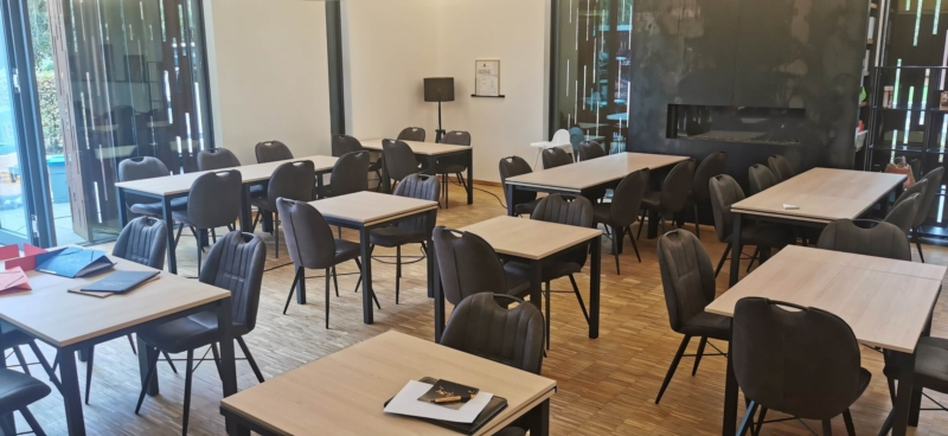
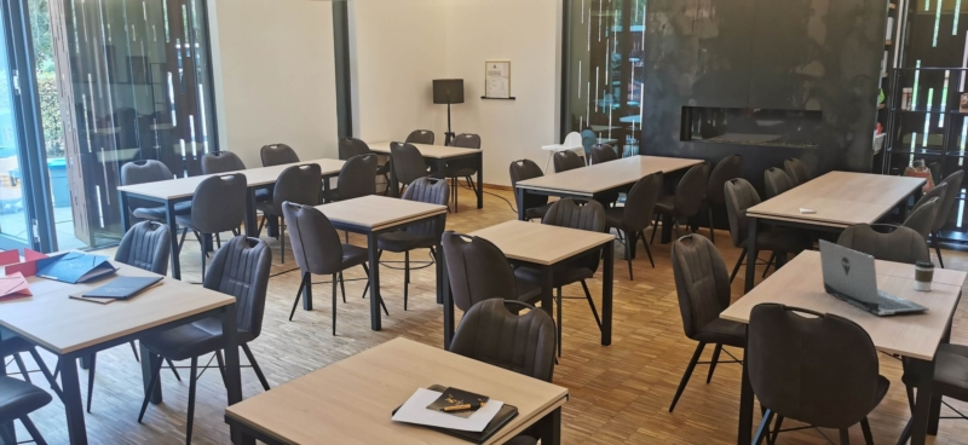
+ laptop computer [818,238,930,316]
+ coffee cup [914,260,937,293]
